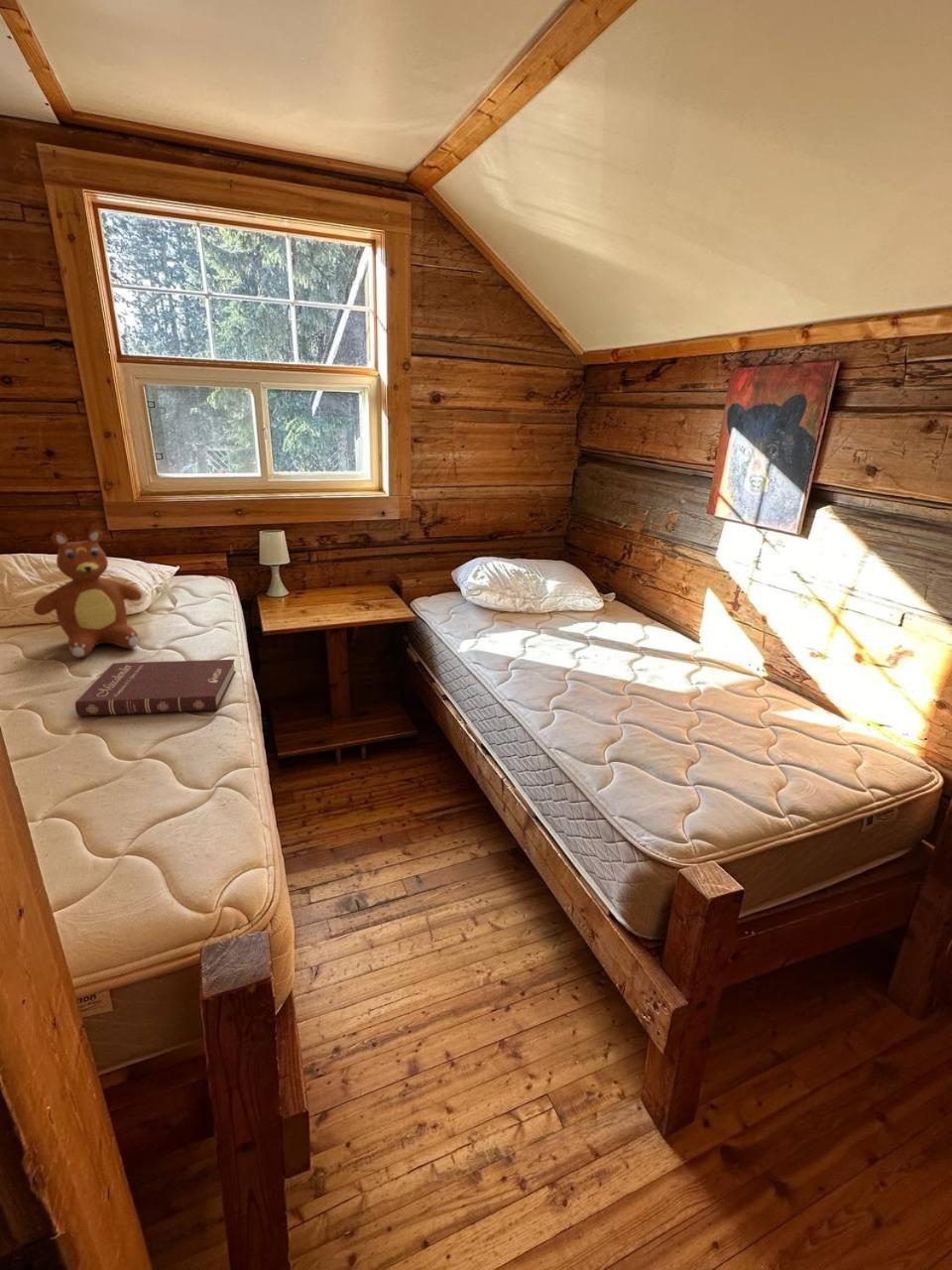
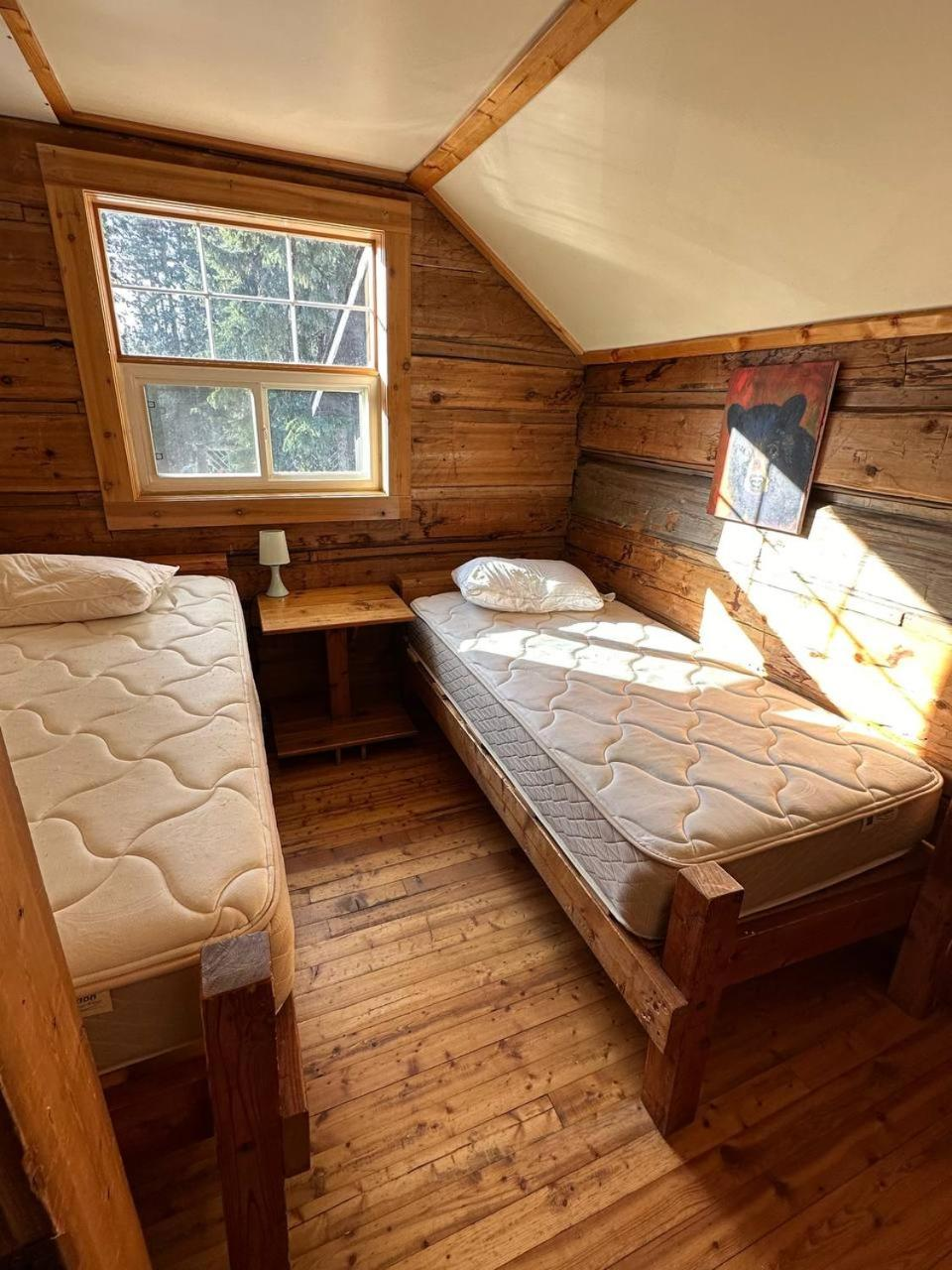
- book [74,659,237,717]
- teddy bear [33,529,143,659]
